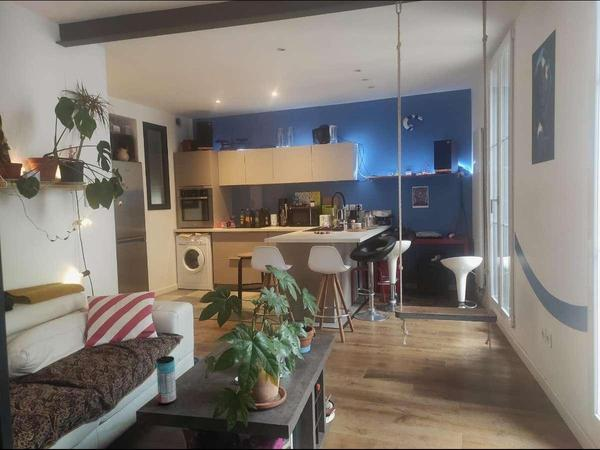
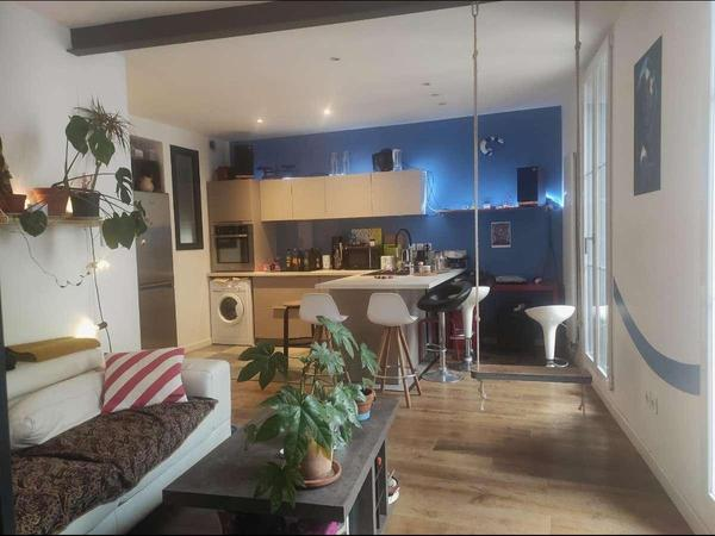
- beverage can [155,355,177,405]
